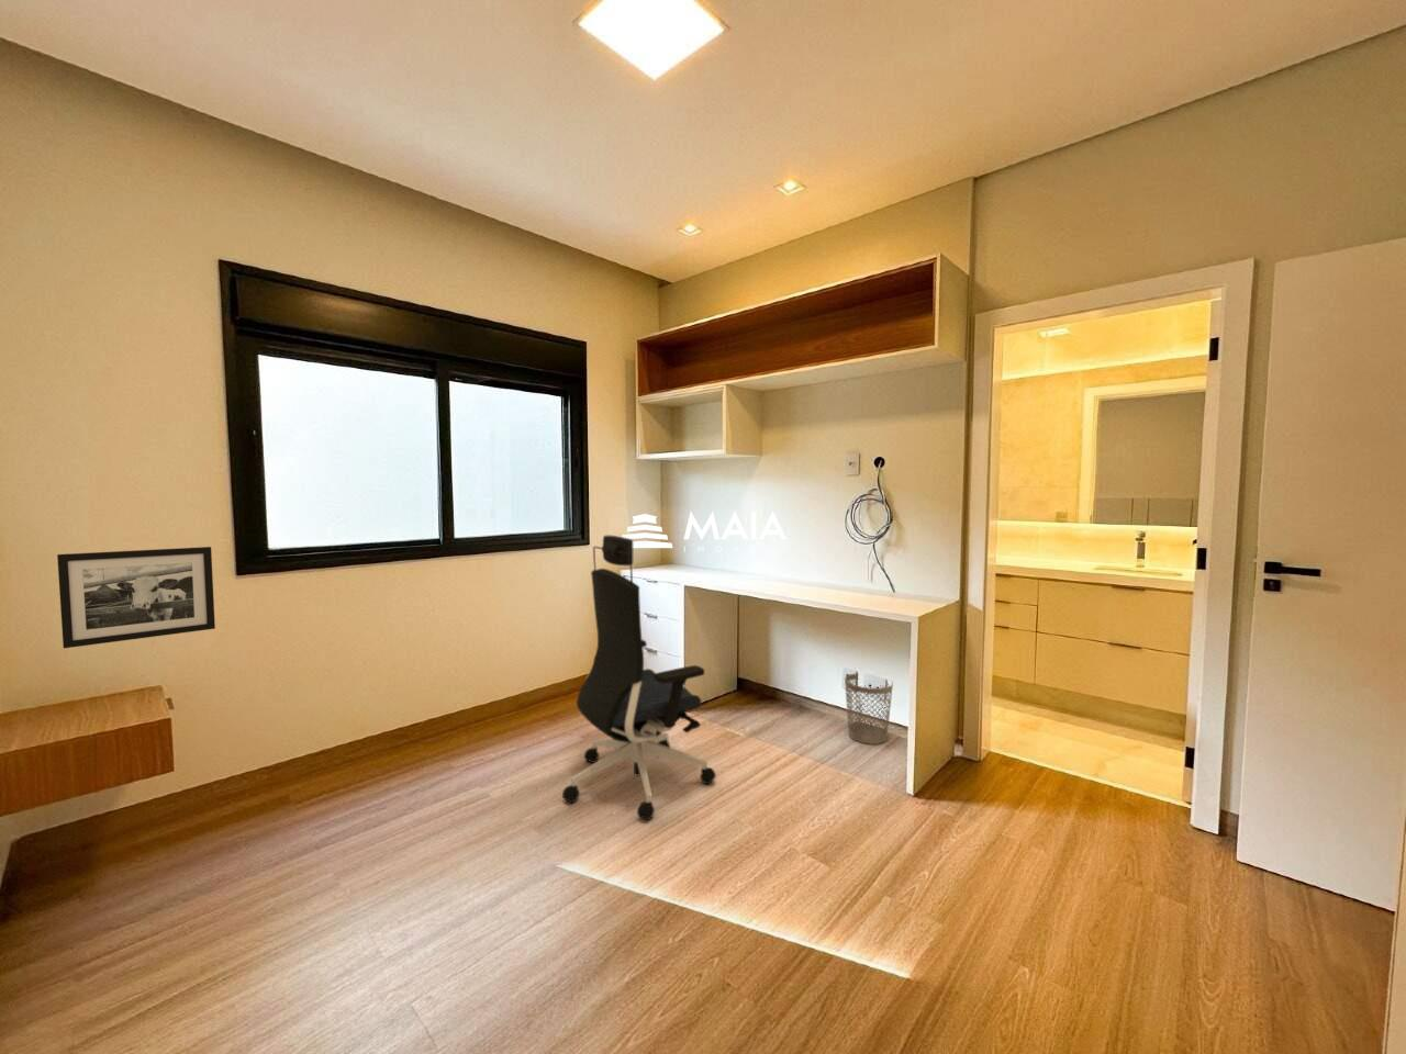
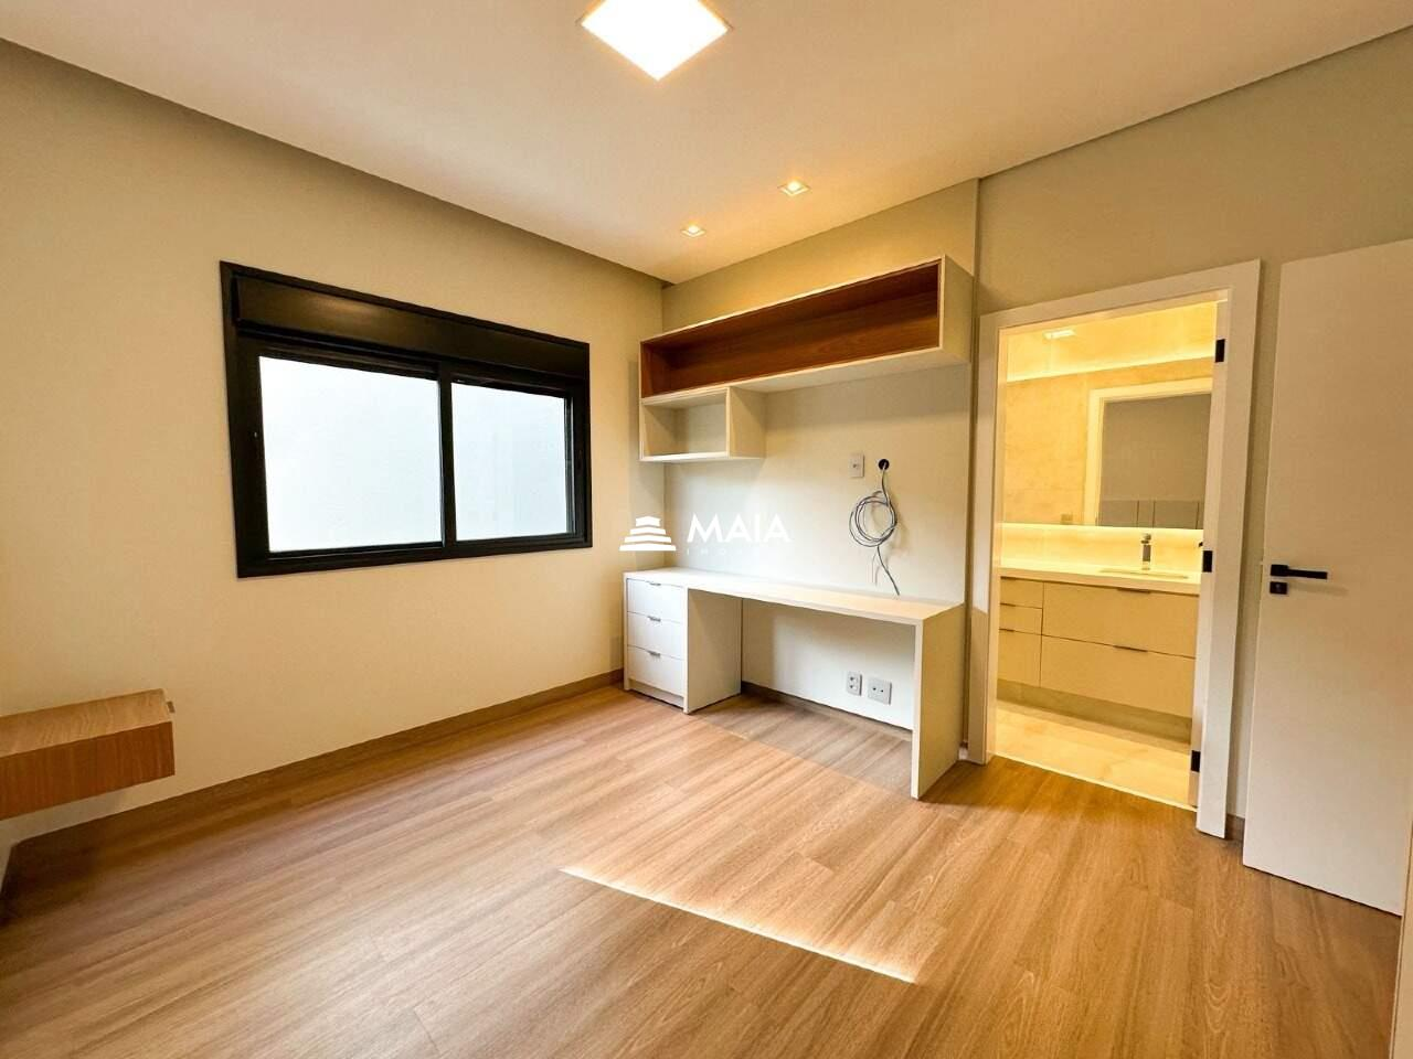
- office chair [561,535,717,822]
- picture frame [56,546,216,650]
- wastebasket [844,672,895,745]
